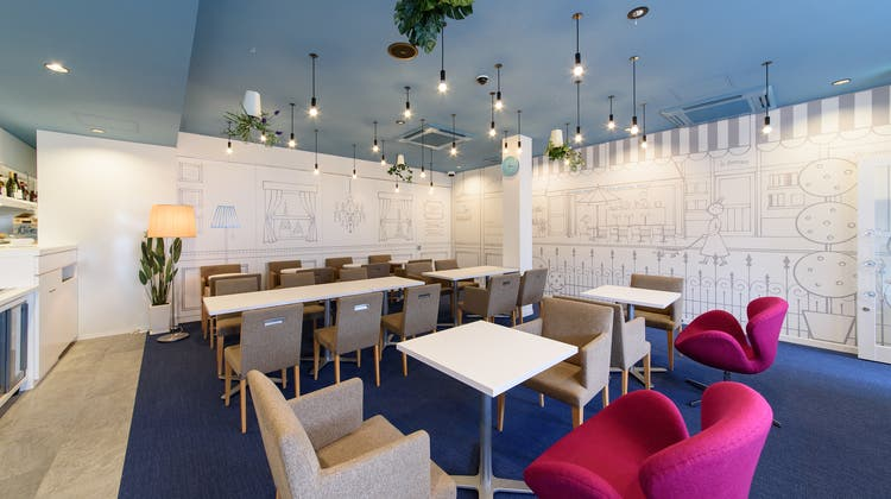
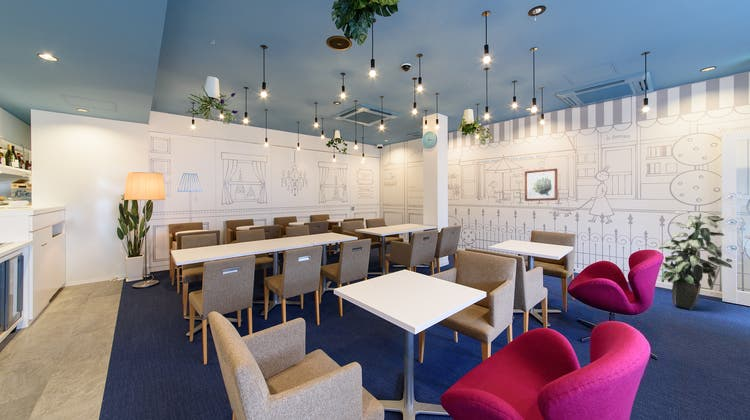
+ indoor plant [658,210,733,311]
+ wall art [524,168,559,202]
